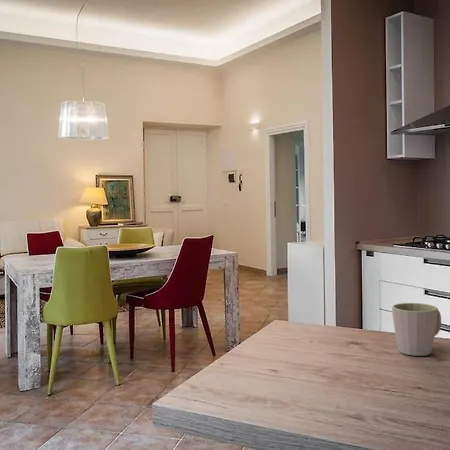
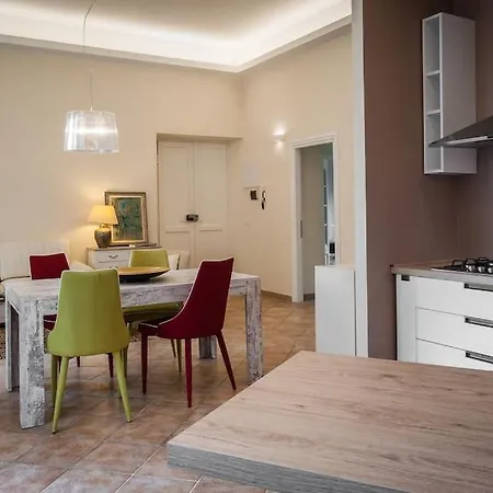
- mug [391,302,442,357]
